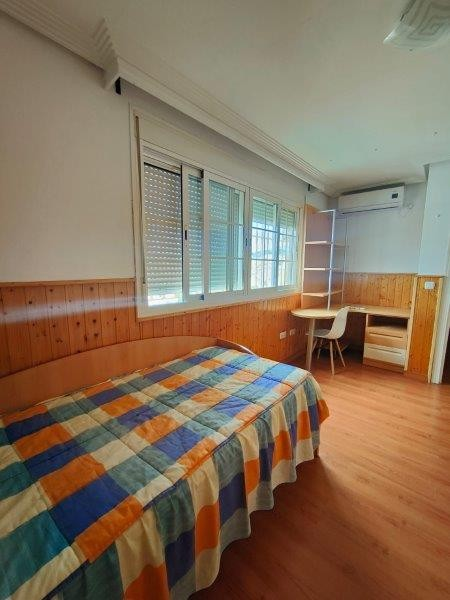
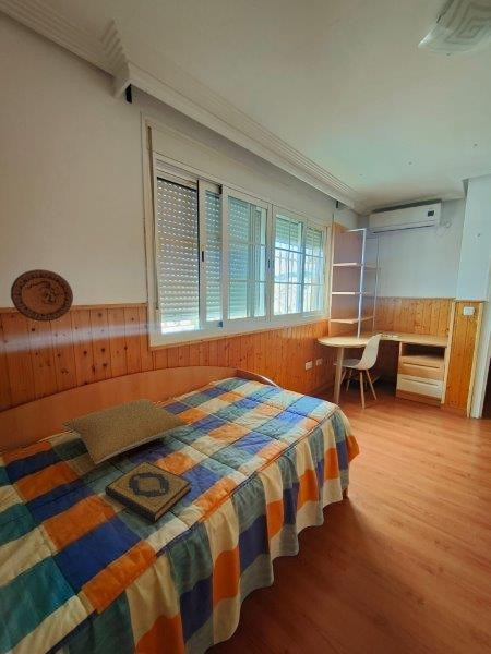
+ hardback book [104,460,193,523]
+ pillow [60,397,190,465]
+ decorative plate [10,268,74,323]
